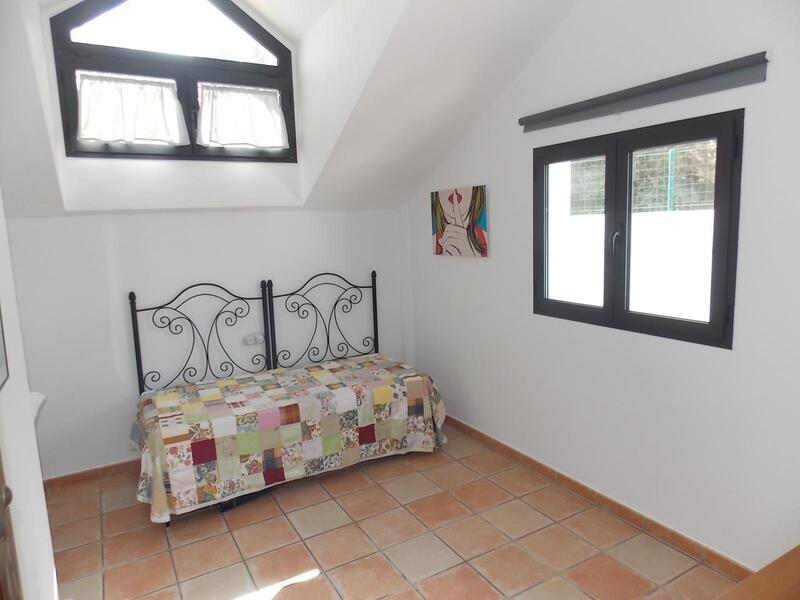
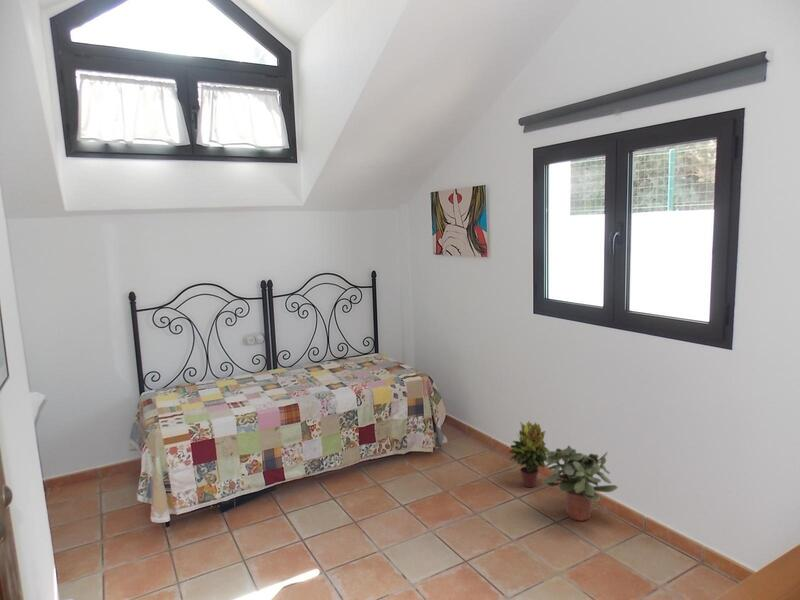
+ potted plant [508,420,550,488]
+ potted plant [541,444,619,522]
